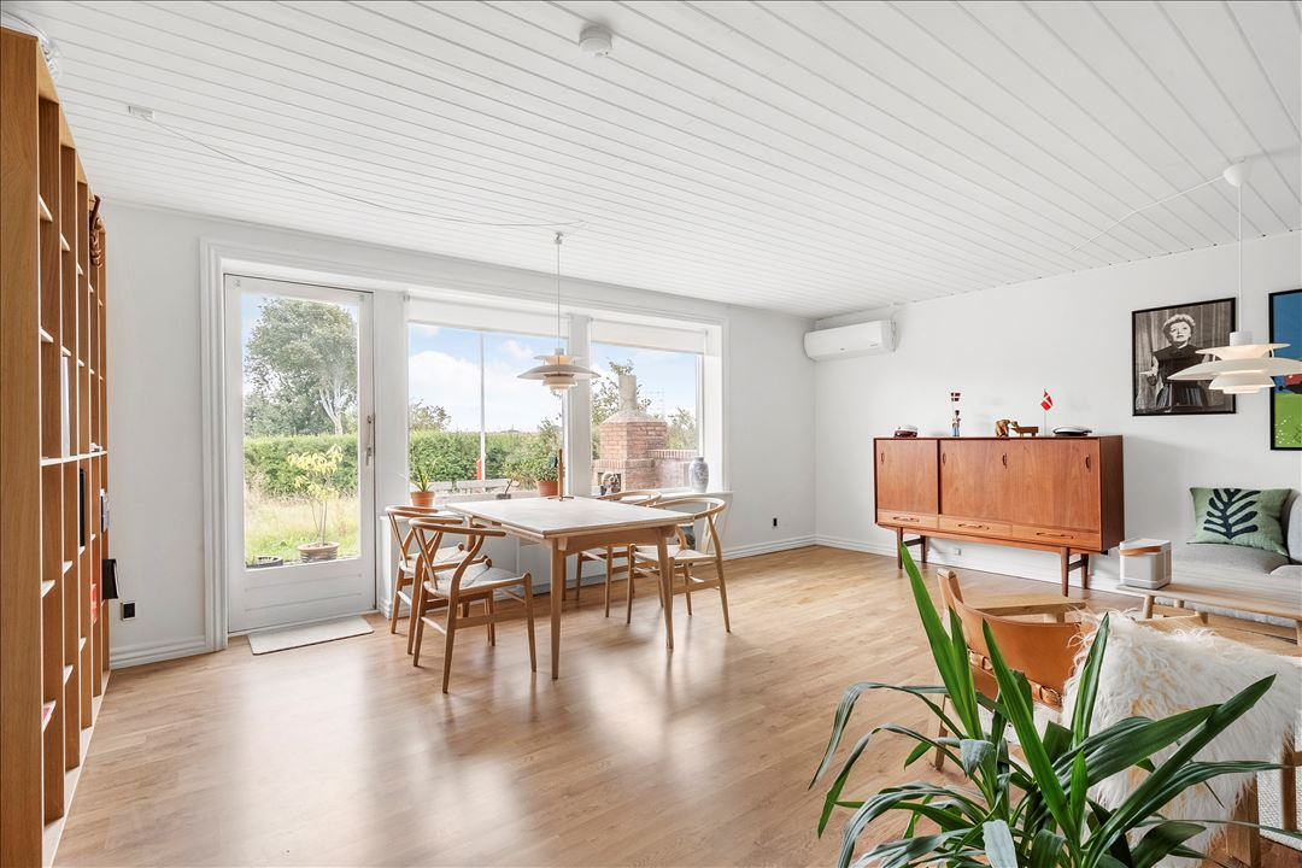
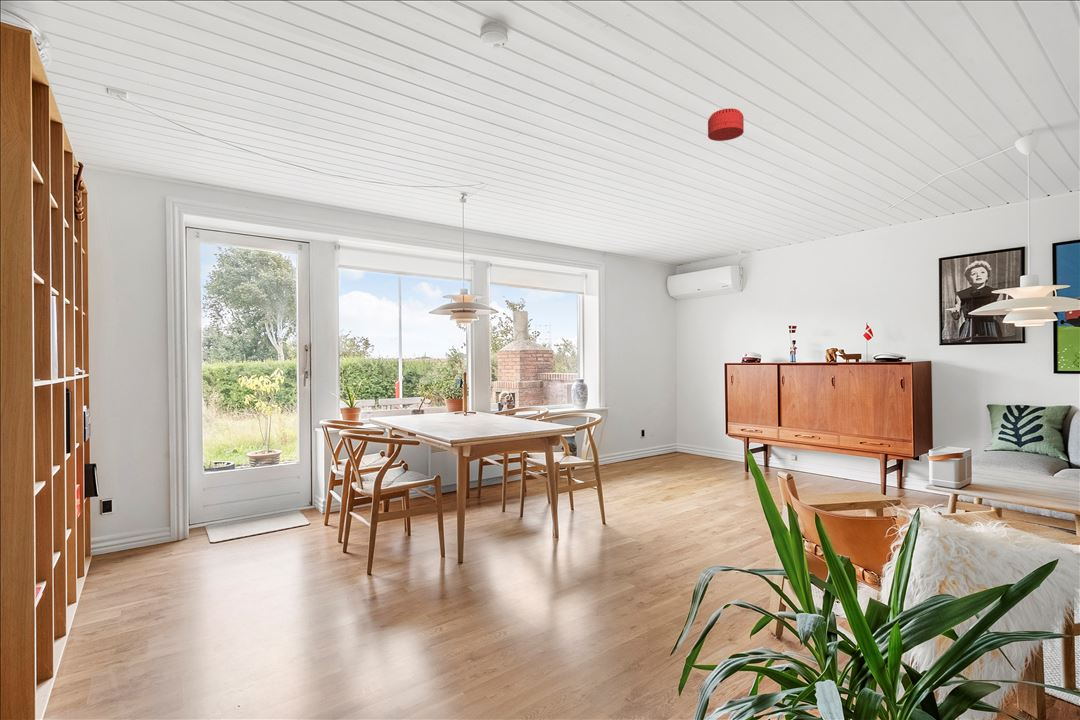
+ smoke detector [707,107,745,142]
